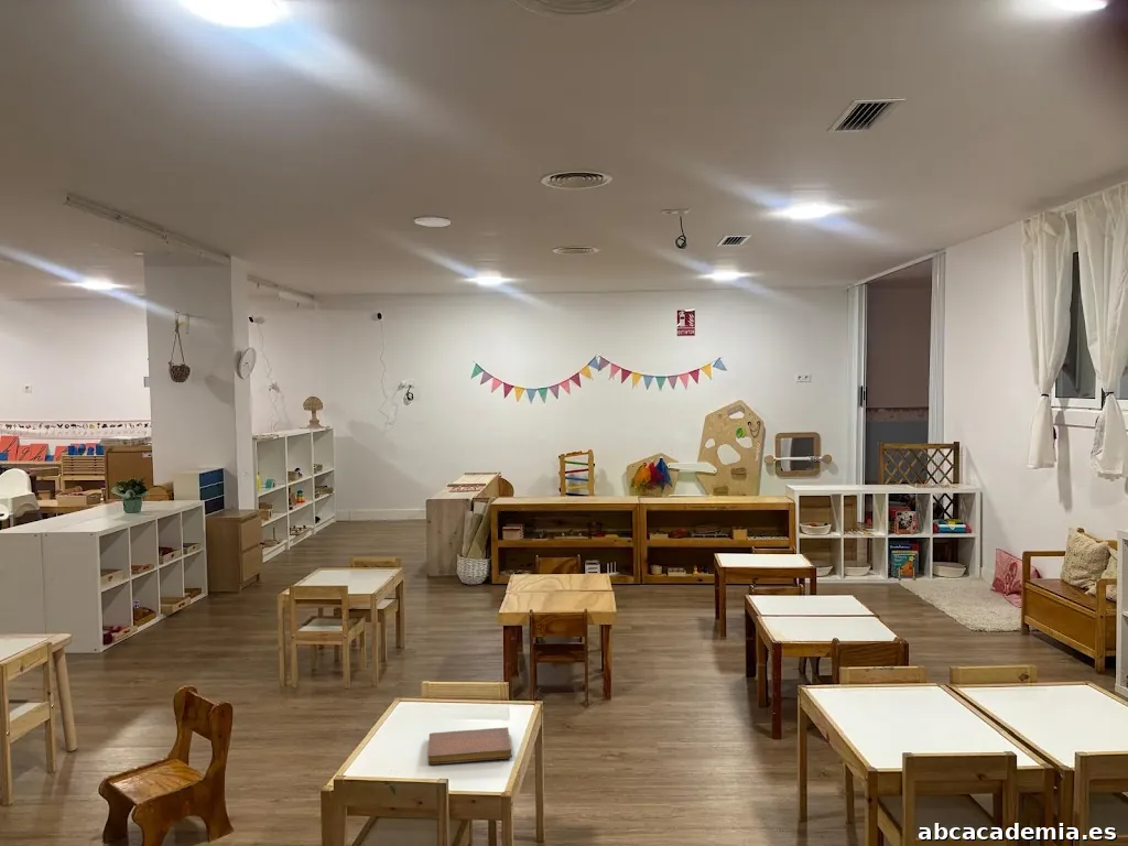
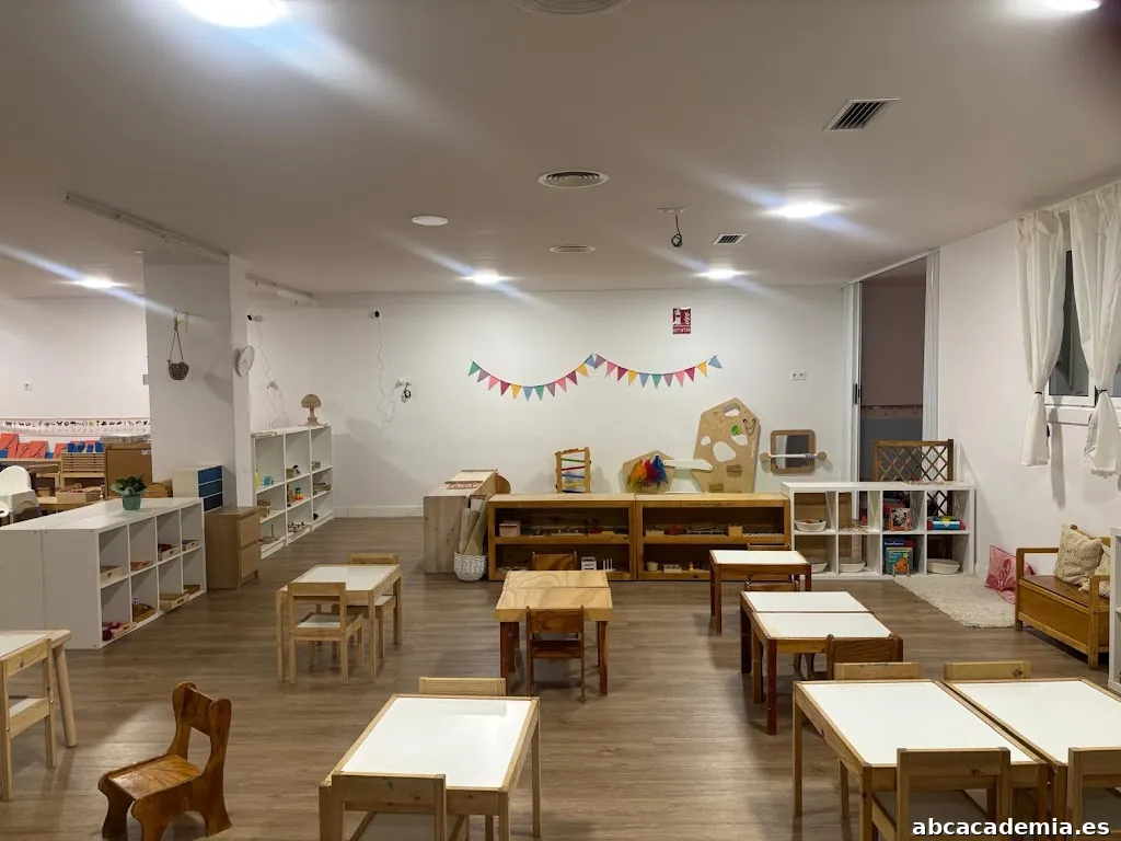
- notebook [427,726,513,766]
